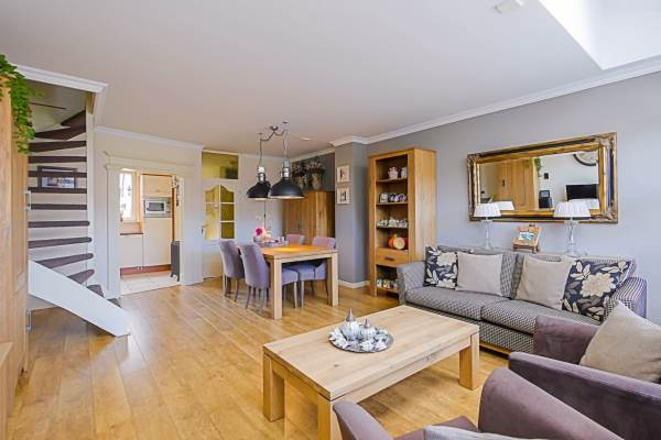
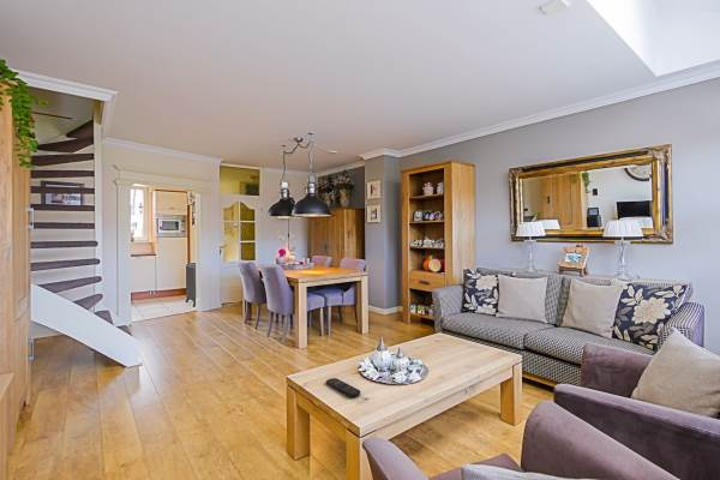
+ remote control [325,377,361,398]
